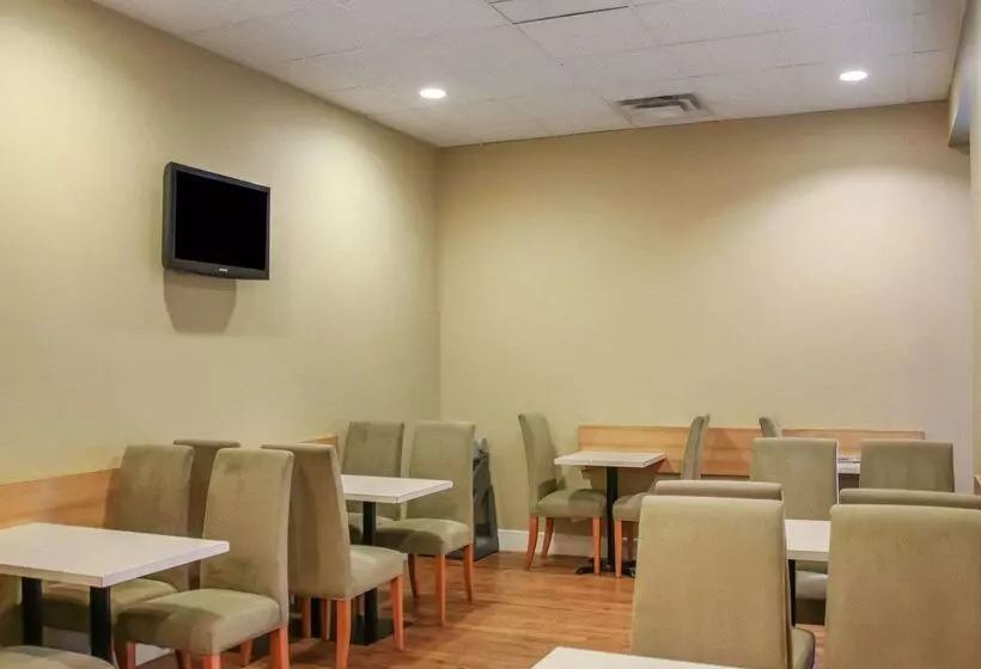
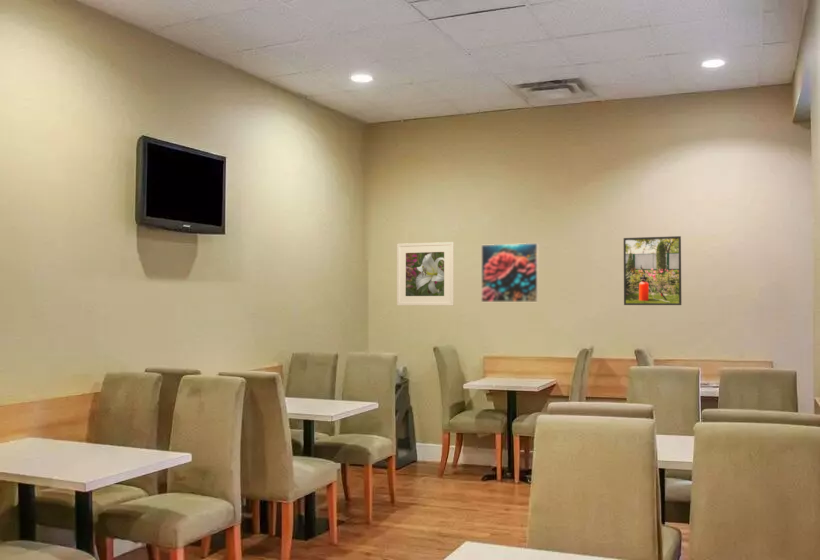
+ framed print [623,235,682,306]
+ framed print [396,241,455,307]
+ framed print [480,242,539,303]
